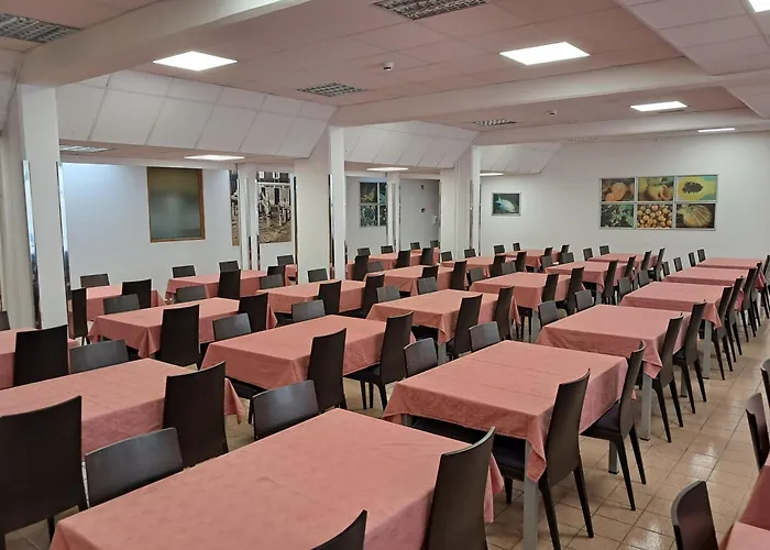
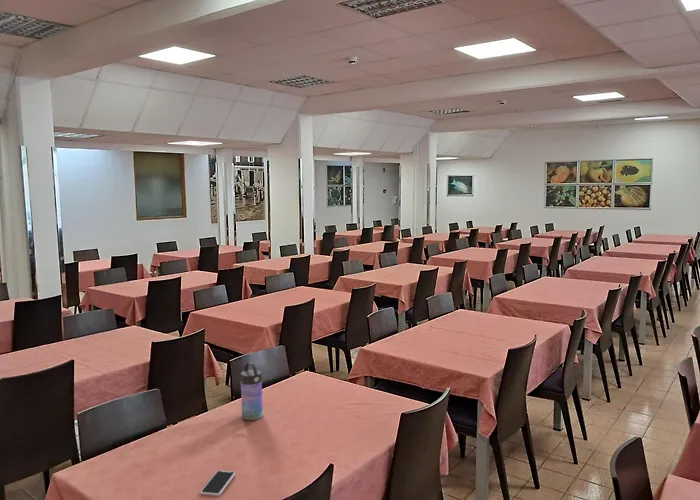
+ water bottle [240,361,264,421]
+ smartphone [199,470,236,497]
